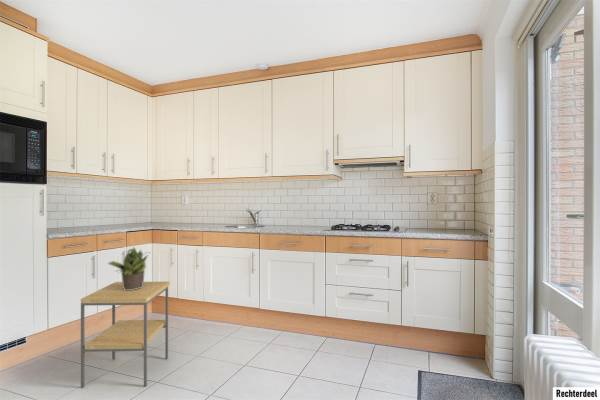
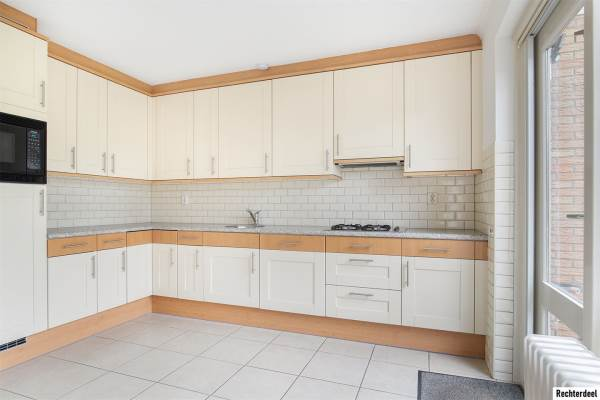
- potted plant [107,246,150,290]
- side table [80,281,171,389]
